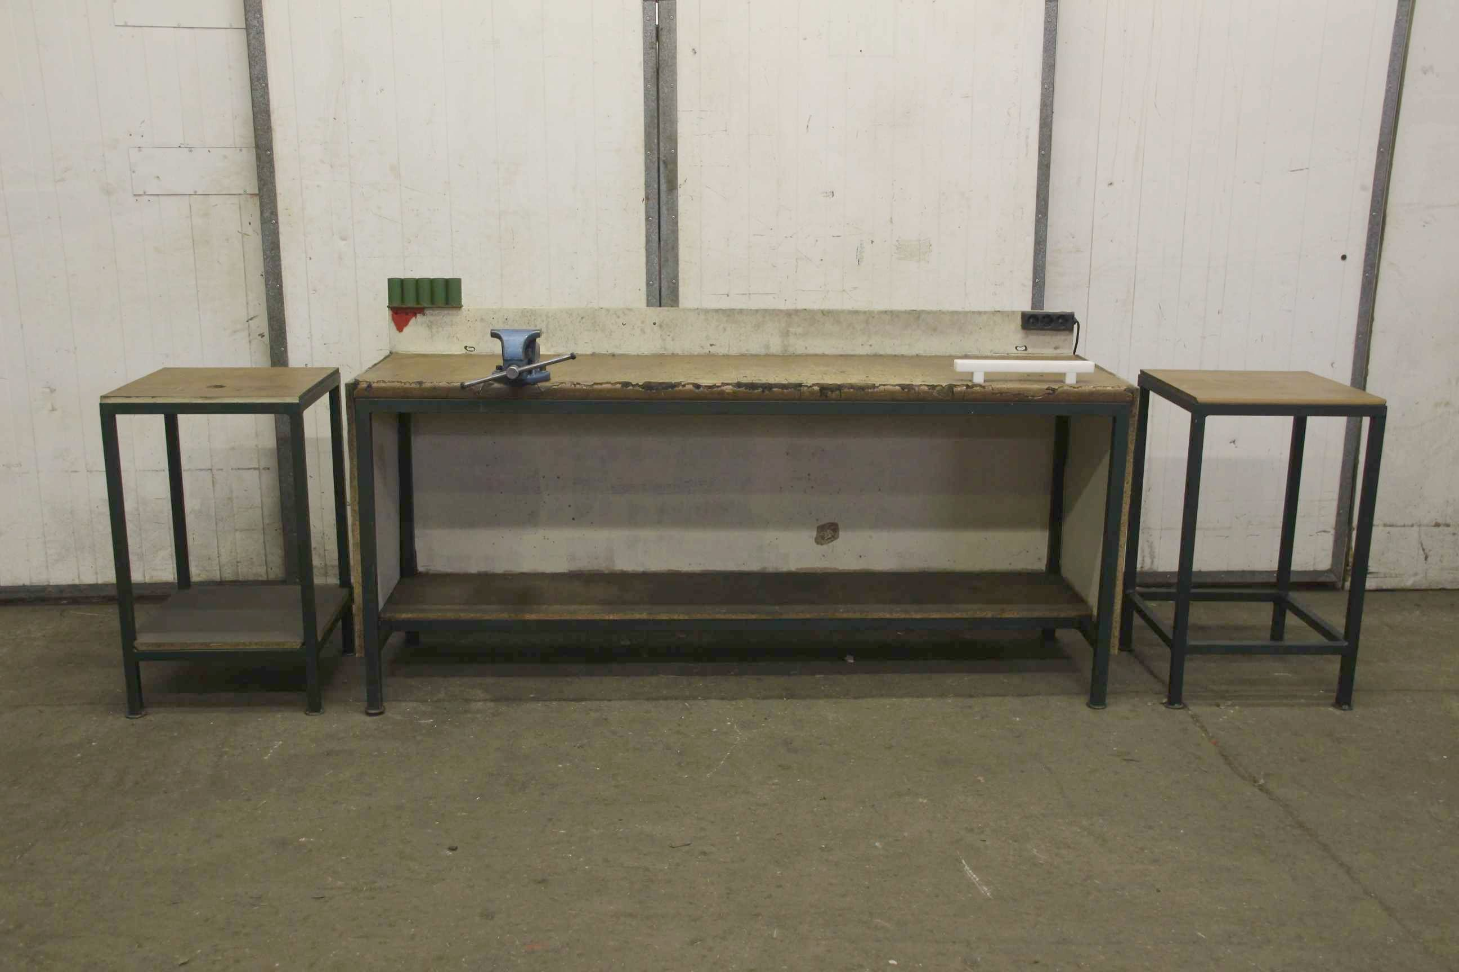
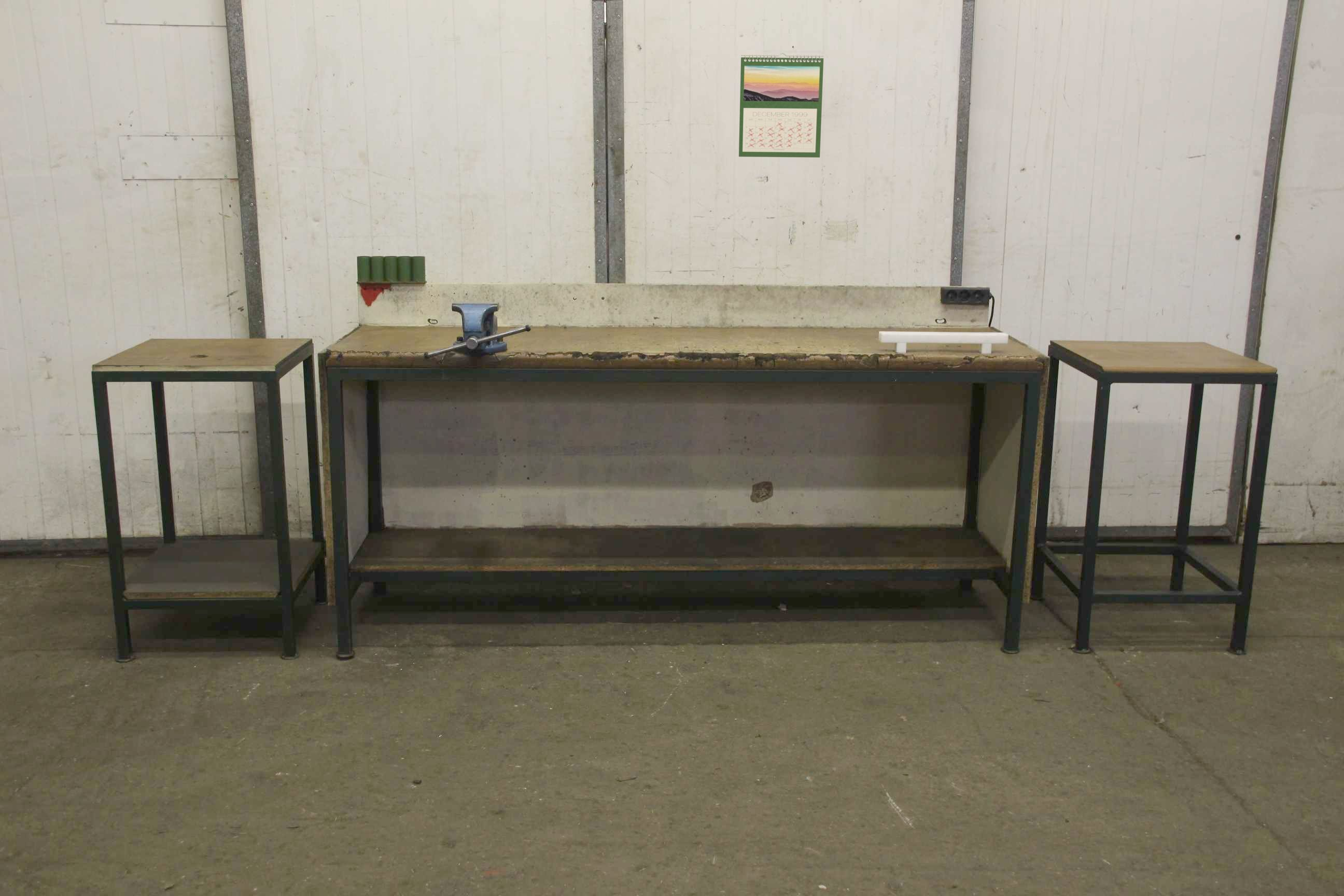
+ calendar [738,52,824,158]
